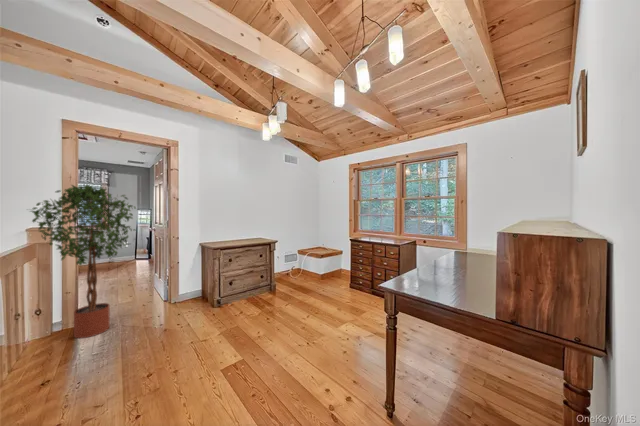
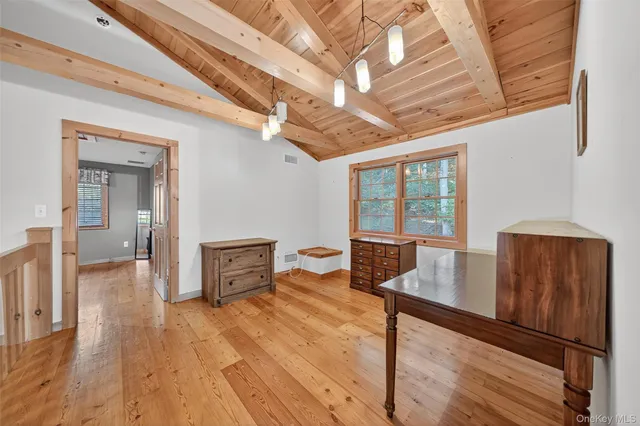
- potted tree [27,183,137,339]
